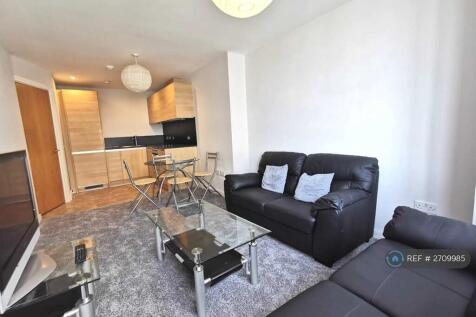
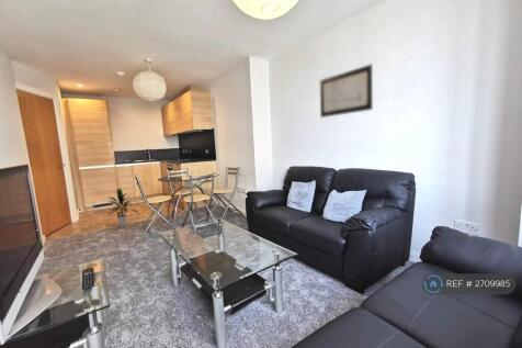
+ indoor plant [107,187,141,228]
+ wall art [319,63,374,119]
